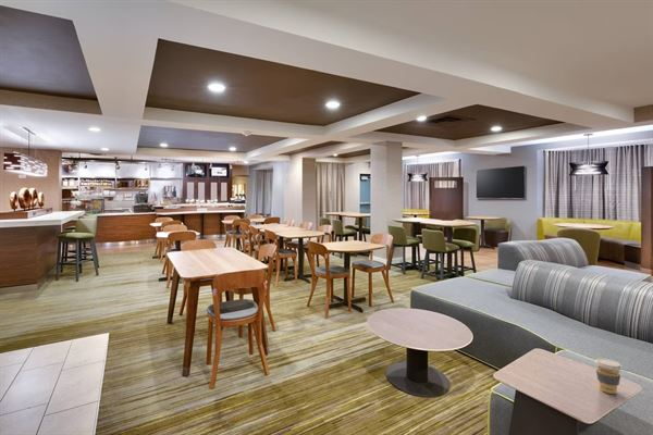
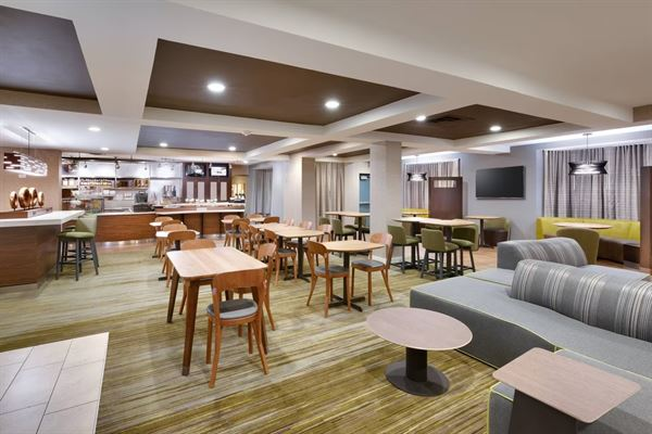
- coffee cup [593,357,624,395]
